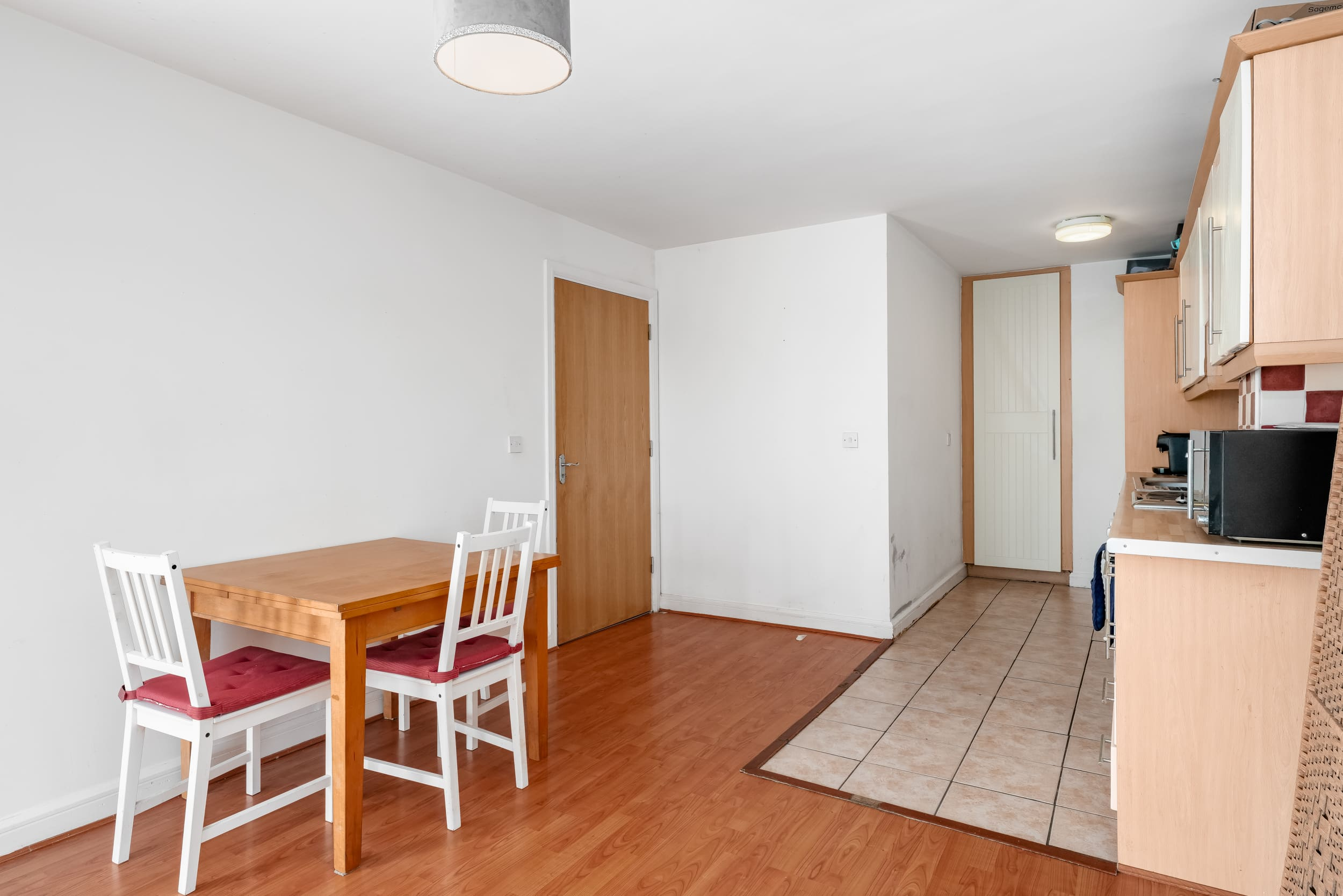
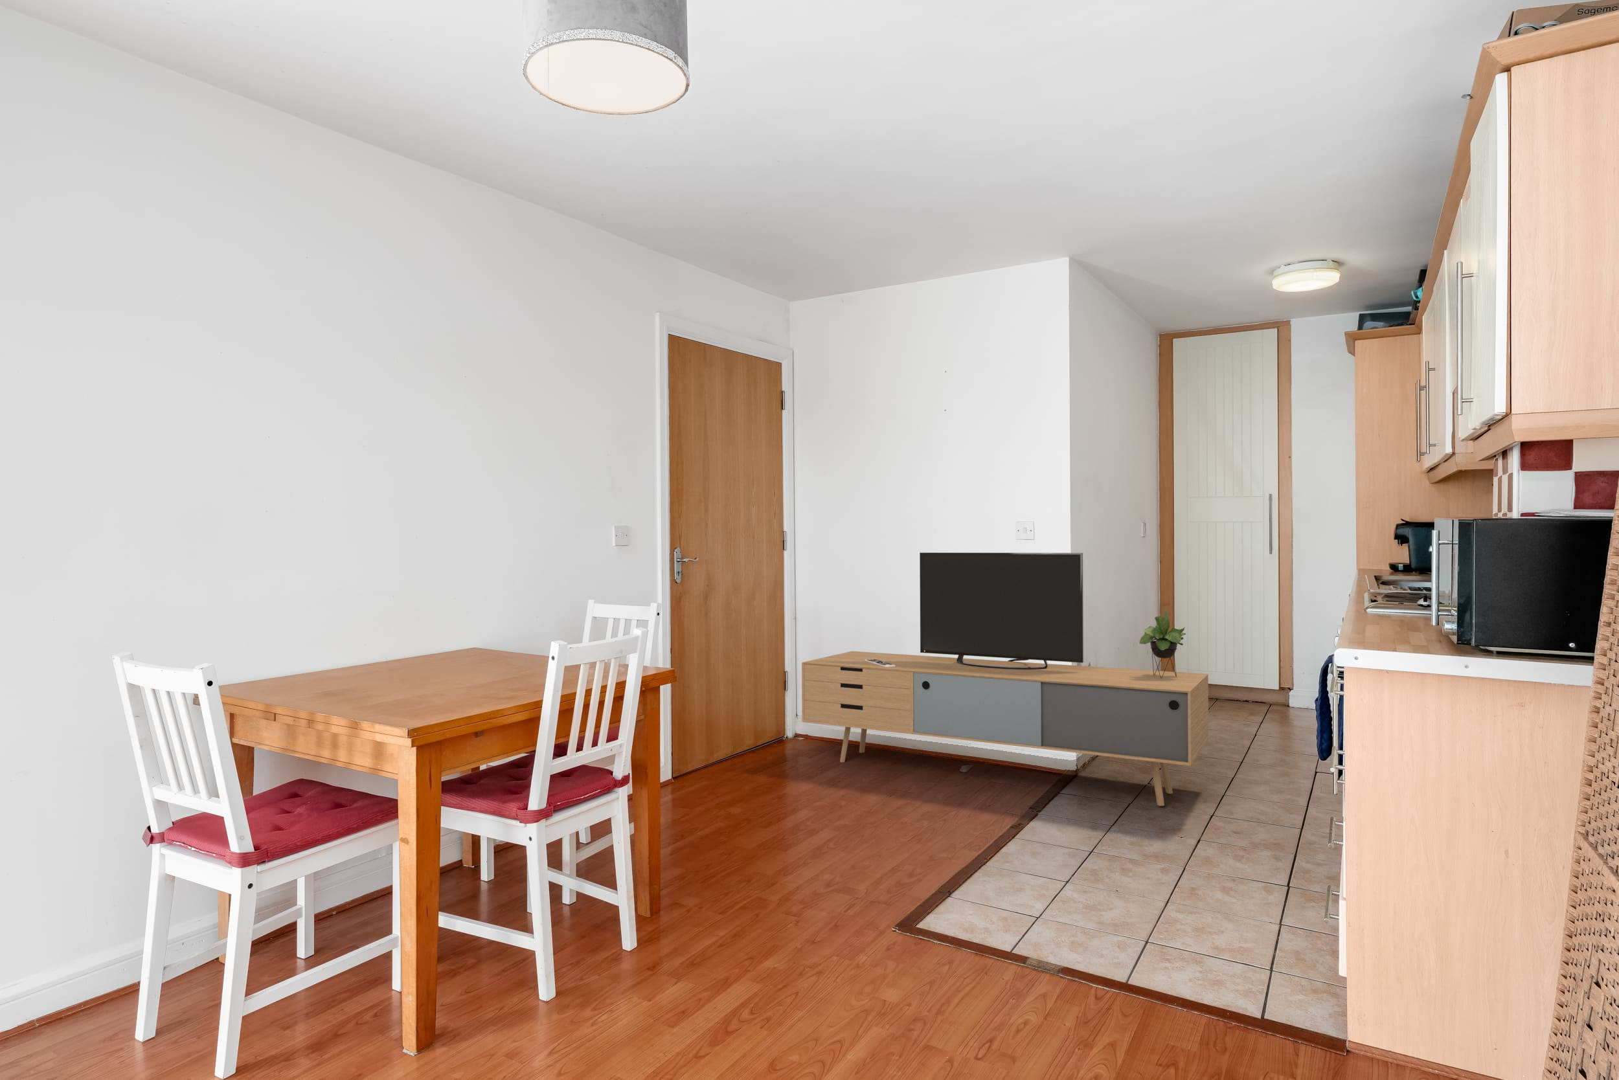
+ media console [802,552,1209,806]
